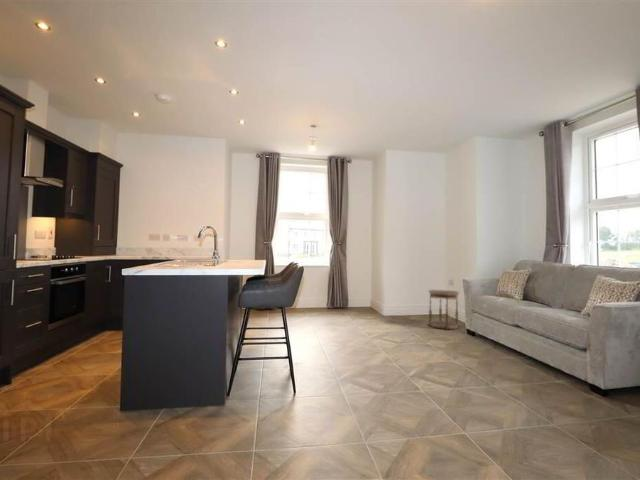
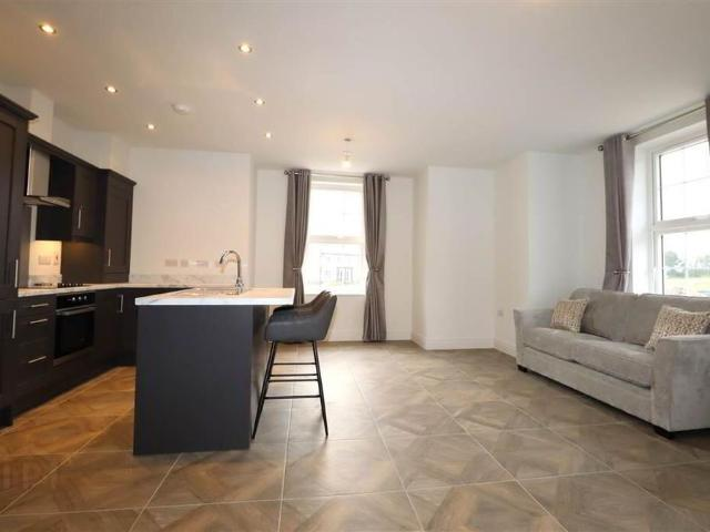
- side table [427,289,460,331]
